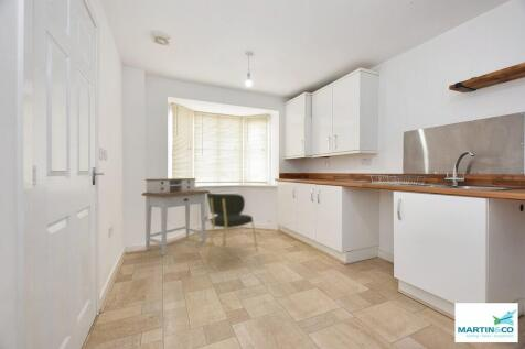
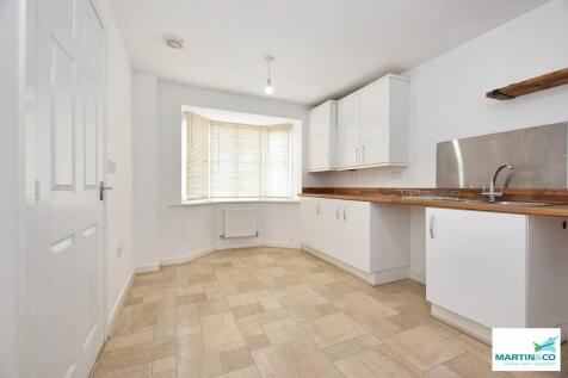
- desk [141,177,211,257]
- dining chair [206,192,258,263]
